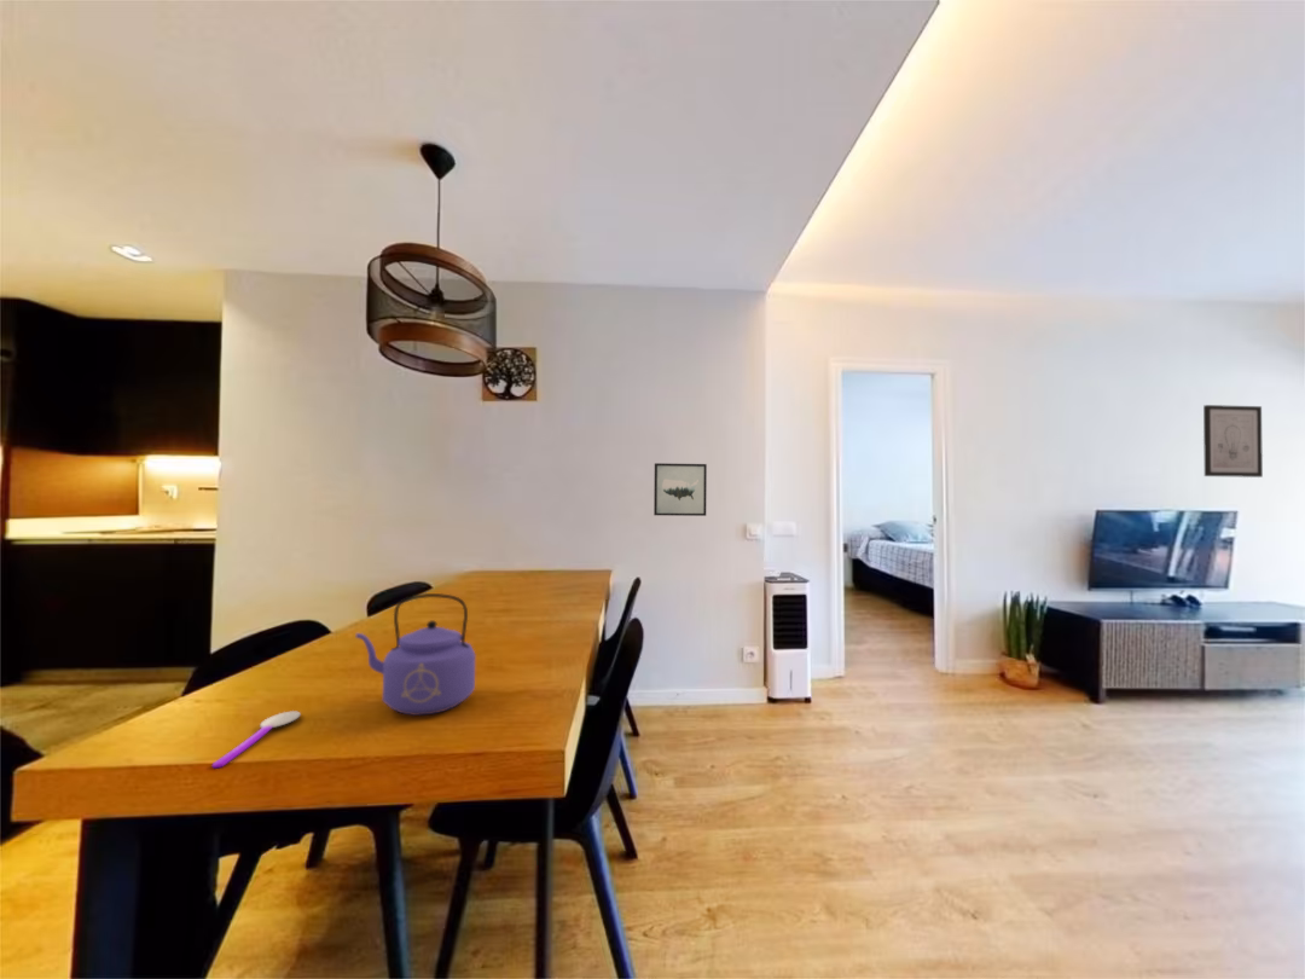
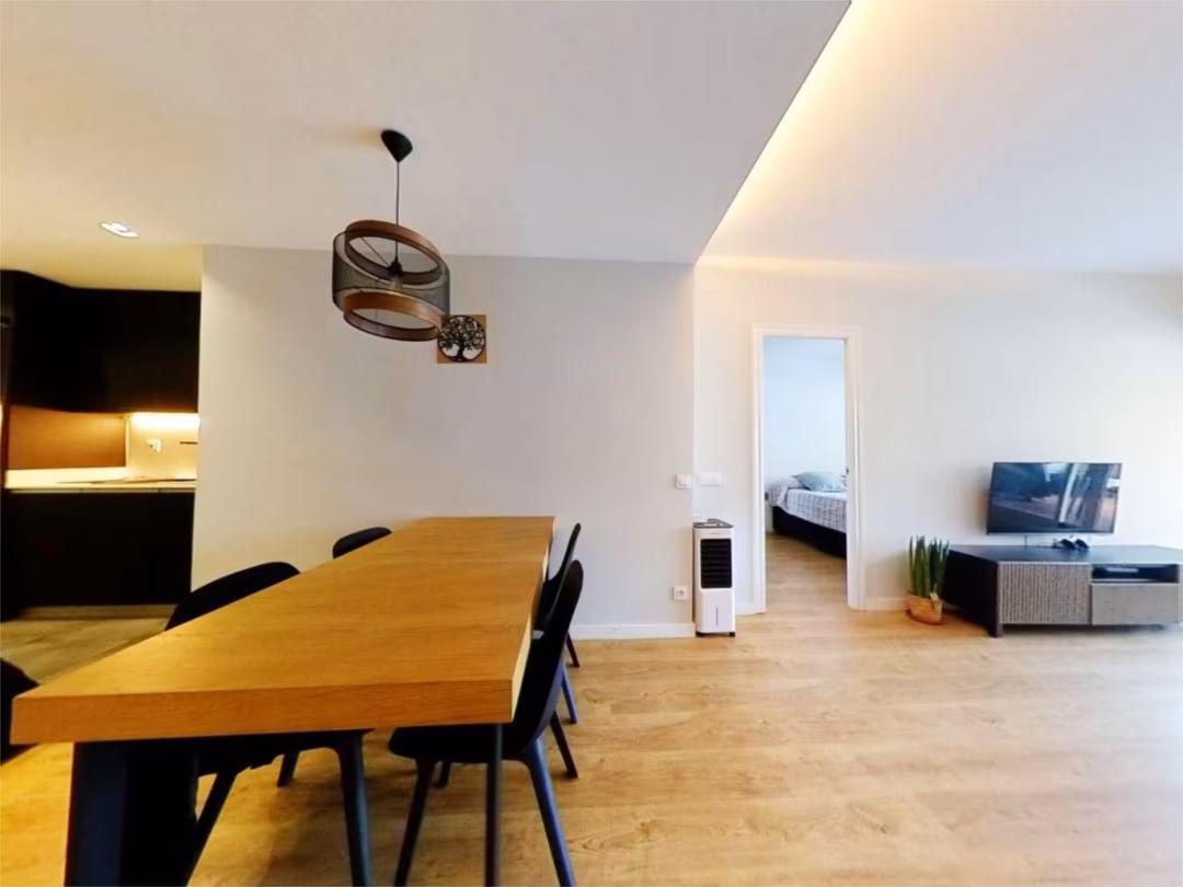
- kettle [355,592,476,717]
- wall art [1202,404,1264,479]
- spoon [211,709,302,769]
- wall art [652,462,708,517]
